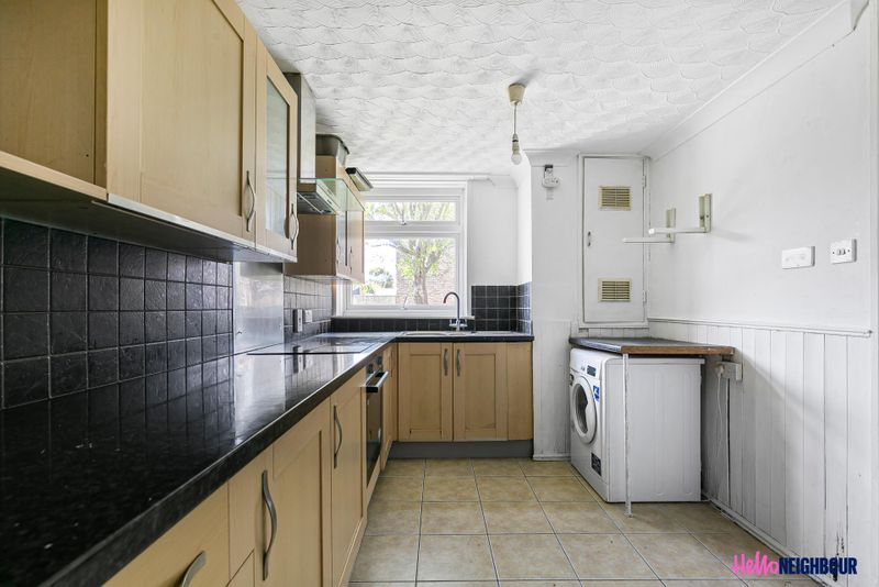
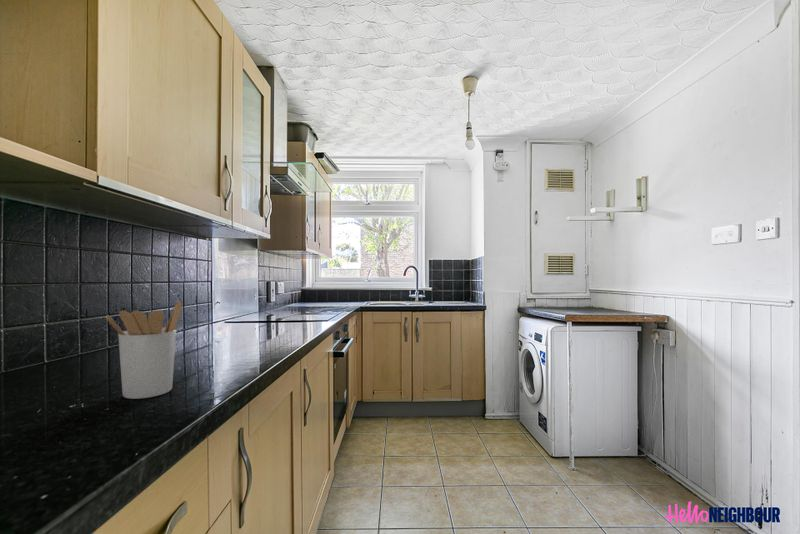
+ utensil holder [104,300,184,400]
